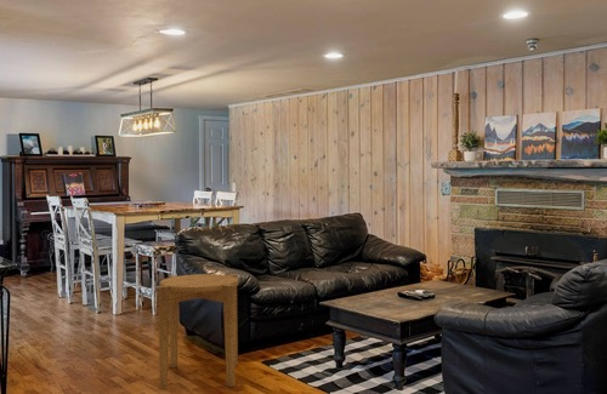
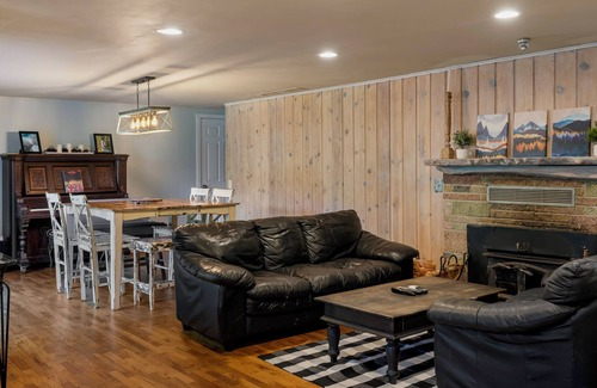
- side table [157,273,239,390]
